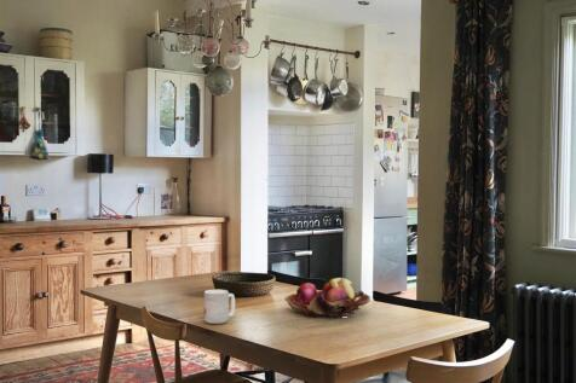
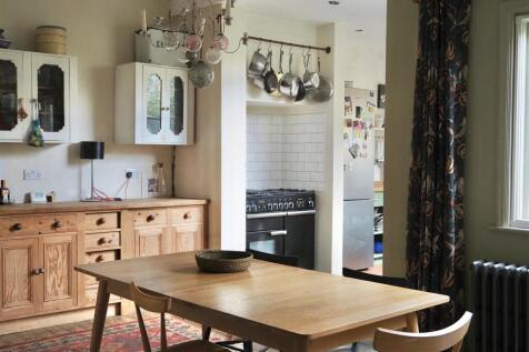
- mug [203,289,236,325]
- fruit basket [283,277,371,319]
